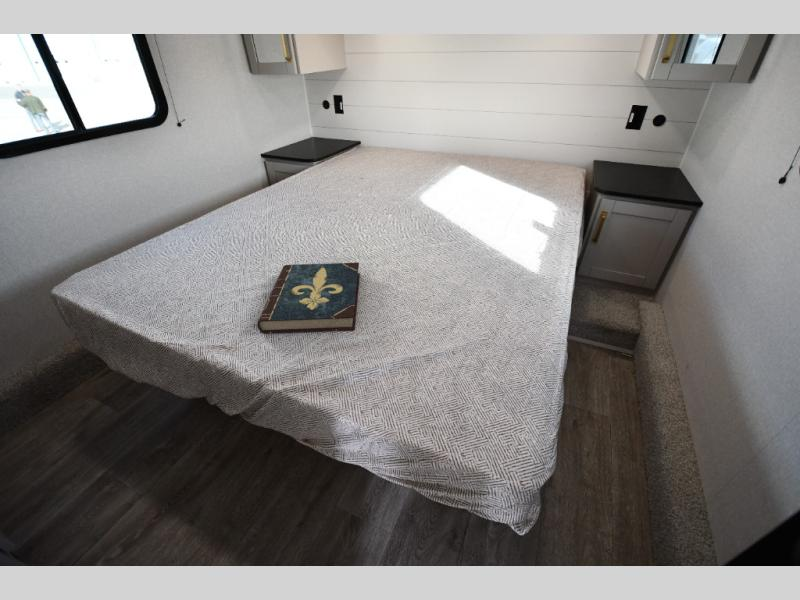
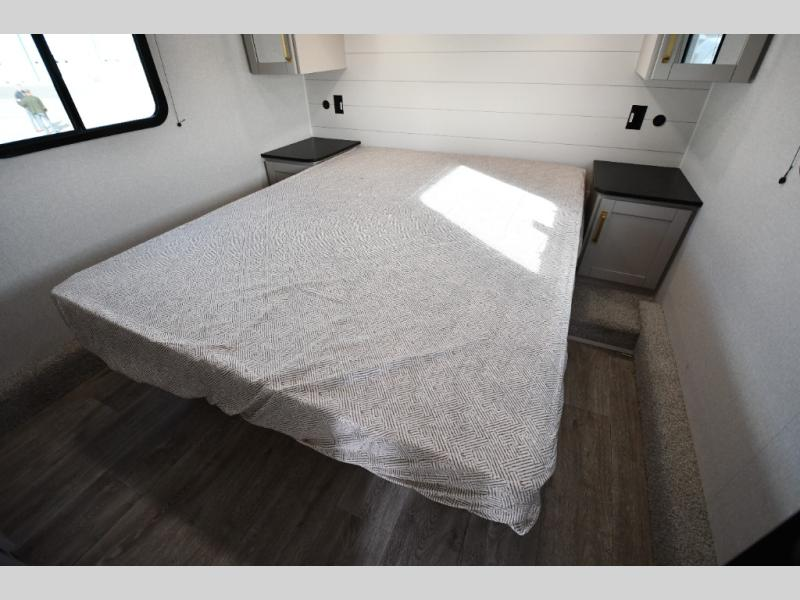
- book [257,262,361,335]
